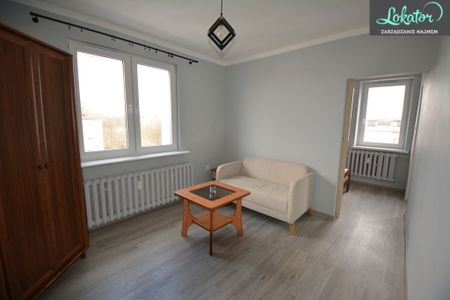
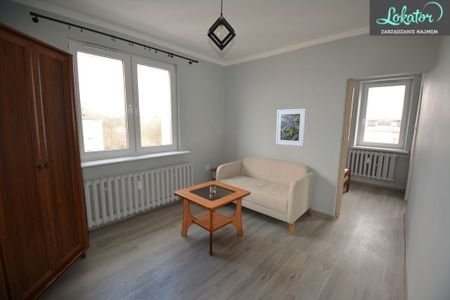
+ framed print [275,107,307,147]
